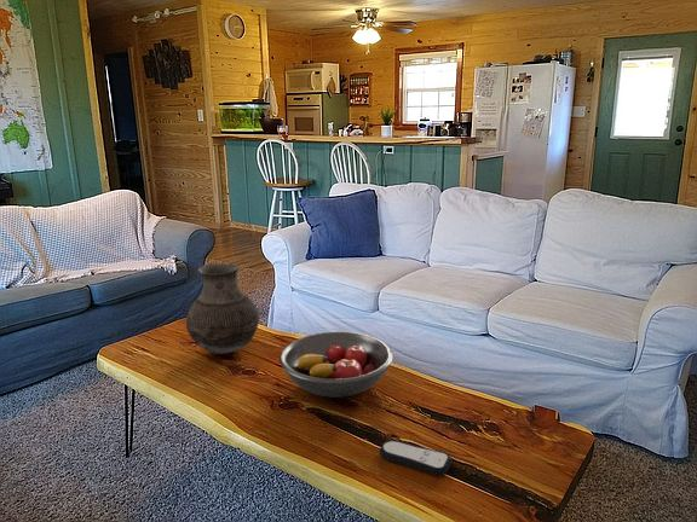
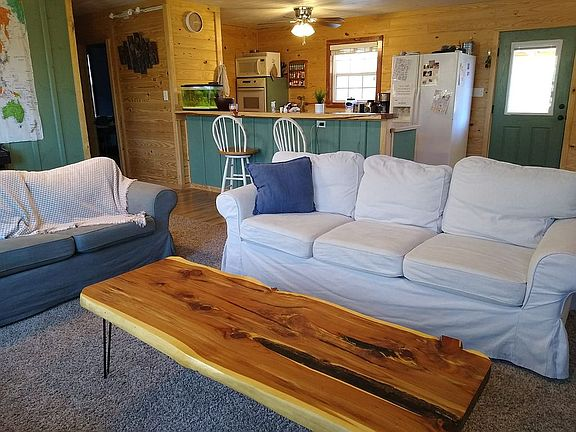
- remote control [379,439,453,477]
- fruit bowl [278,331,394,399]
- vase [185,262,260,355]
